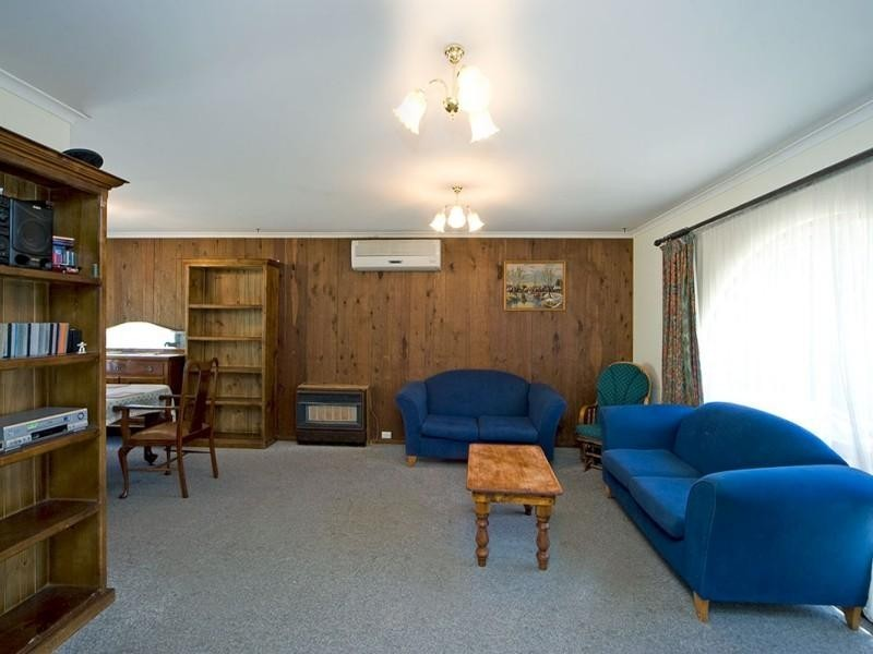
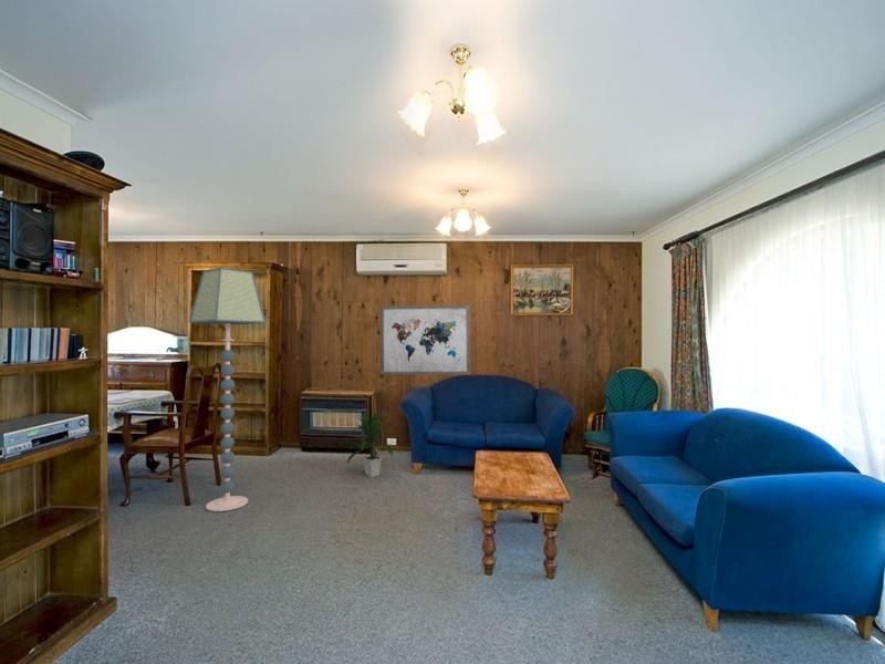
+ indoor plant [345,411,399,478]
+ wall art [379,304,471,376]
+ floor lamp [188,267,267,512]
